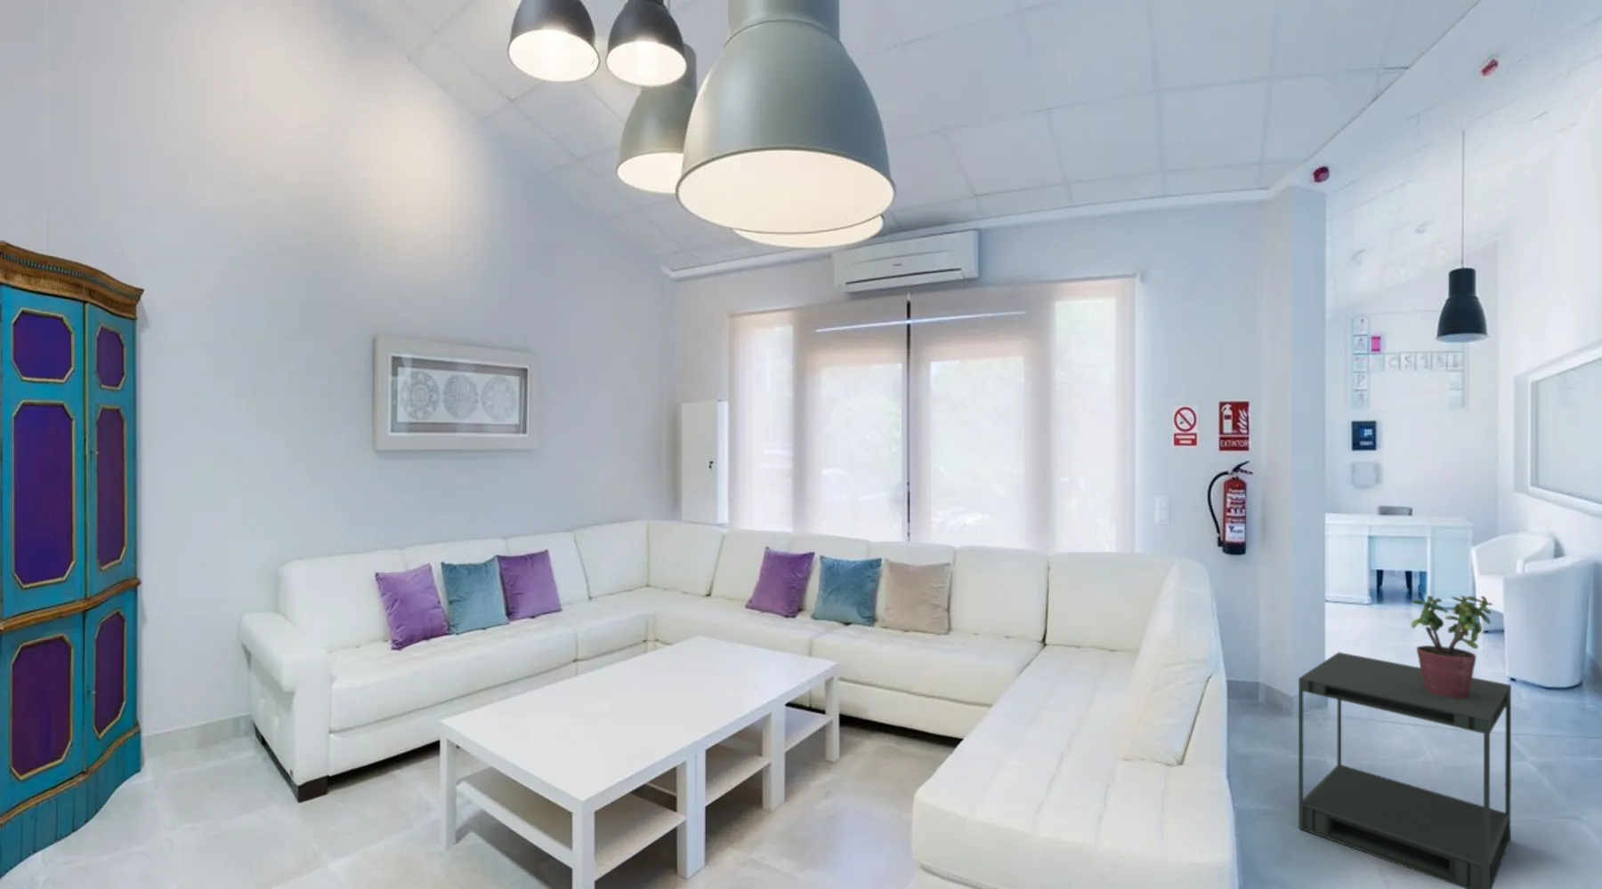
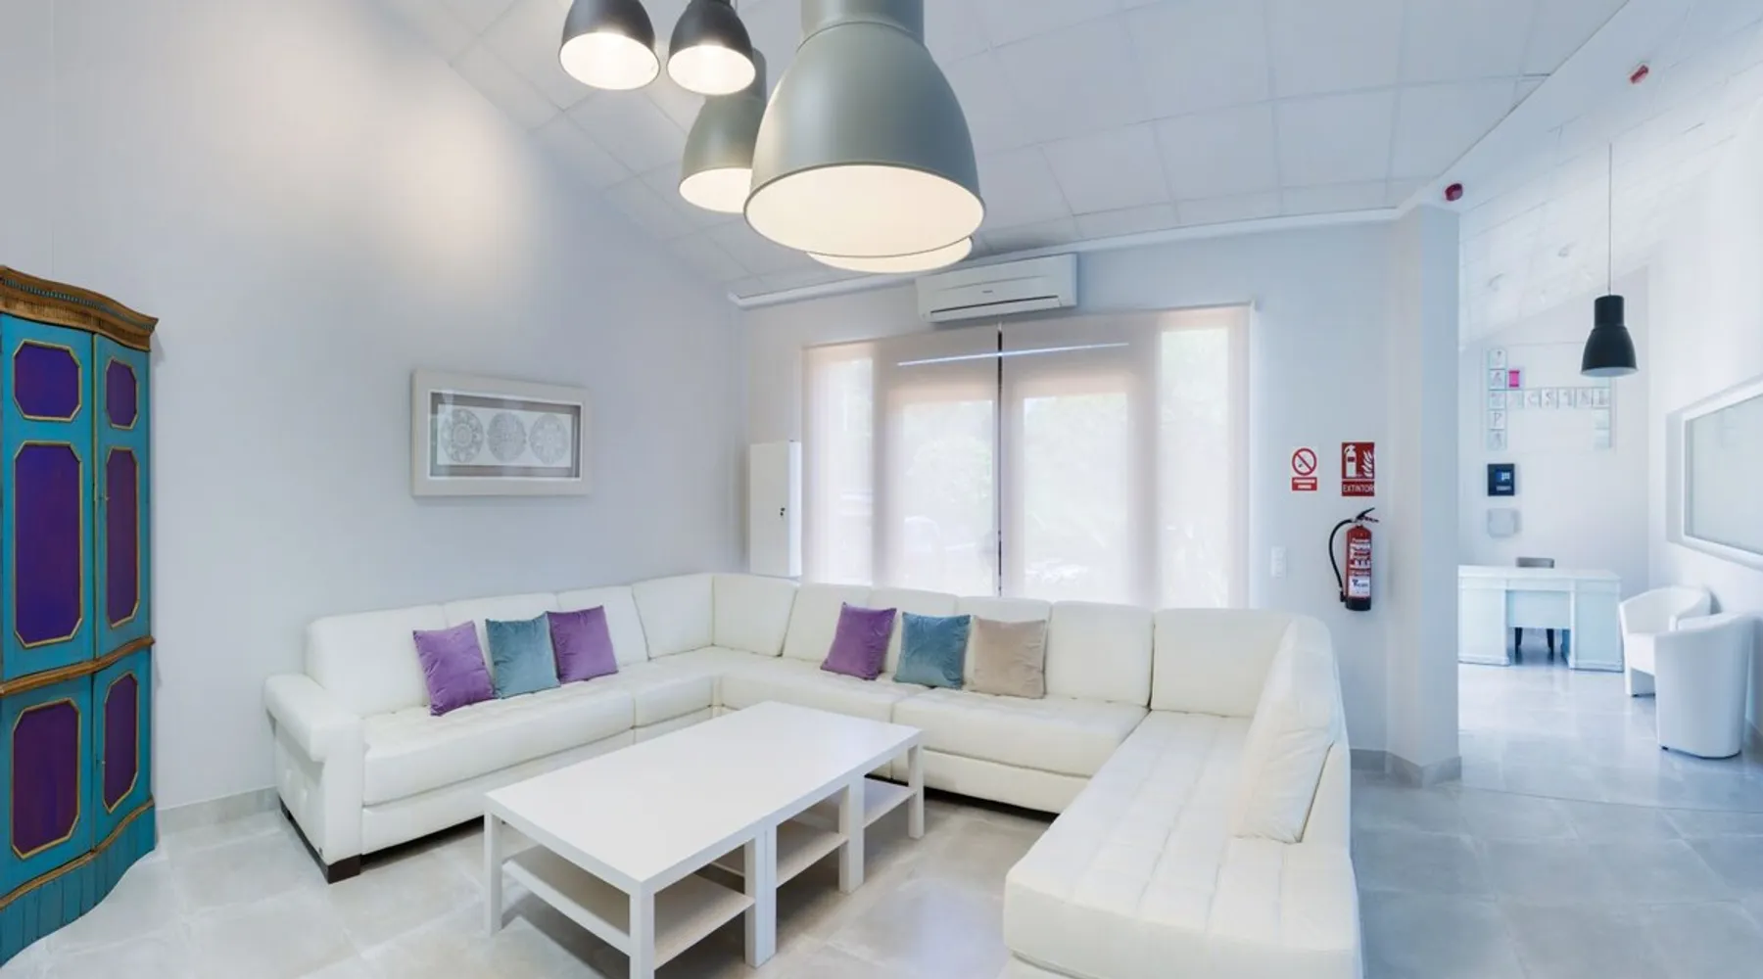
- potted plant [1410,594,1494,697]
- side table [1297,651,1512,889]
